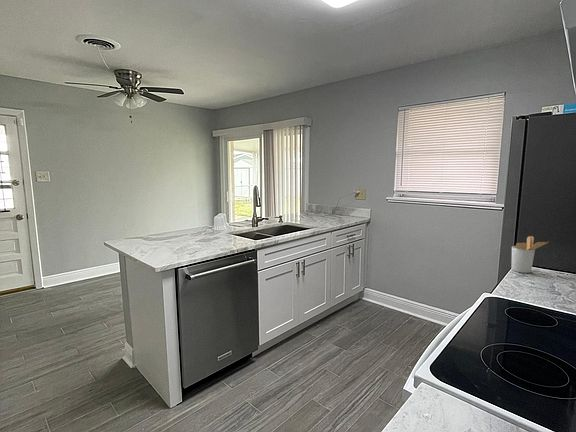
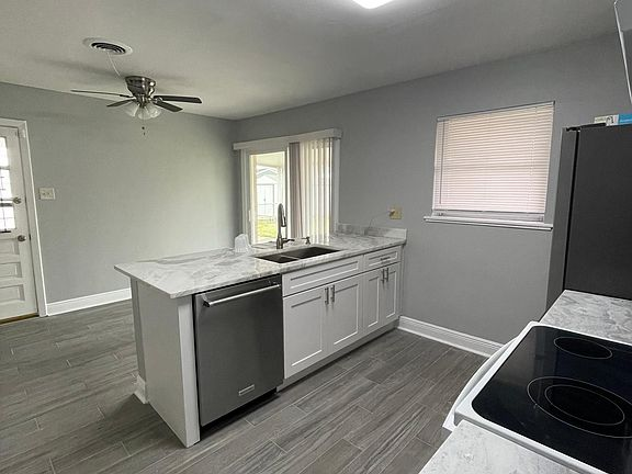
- utensil holder [510,235,549,274]
